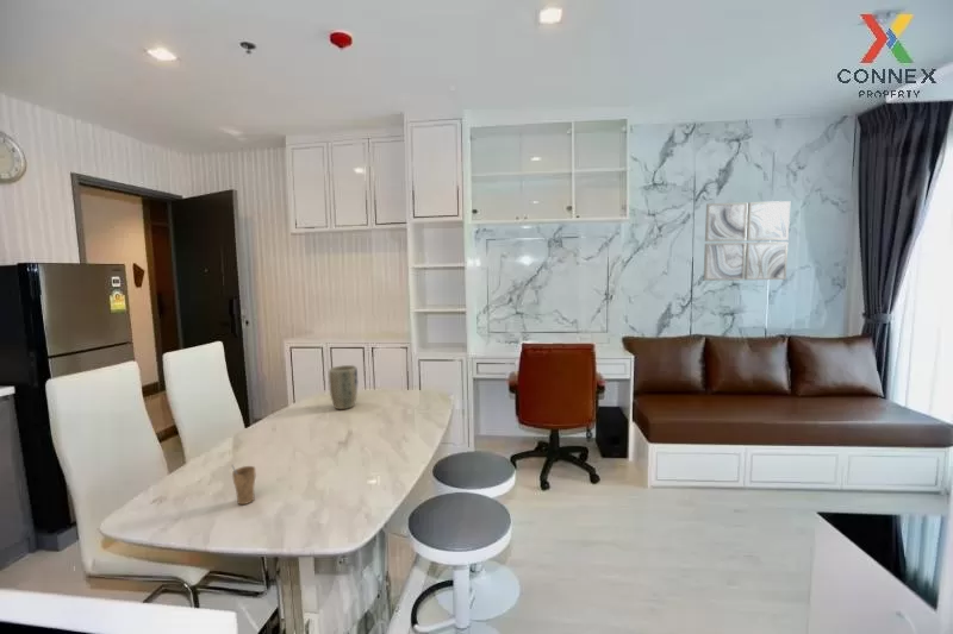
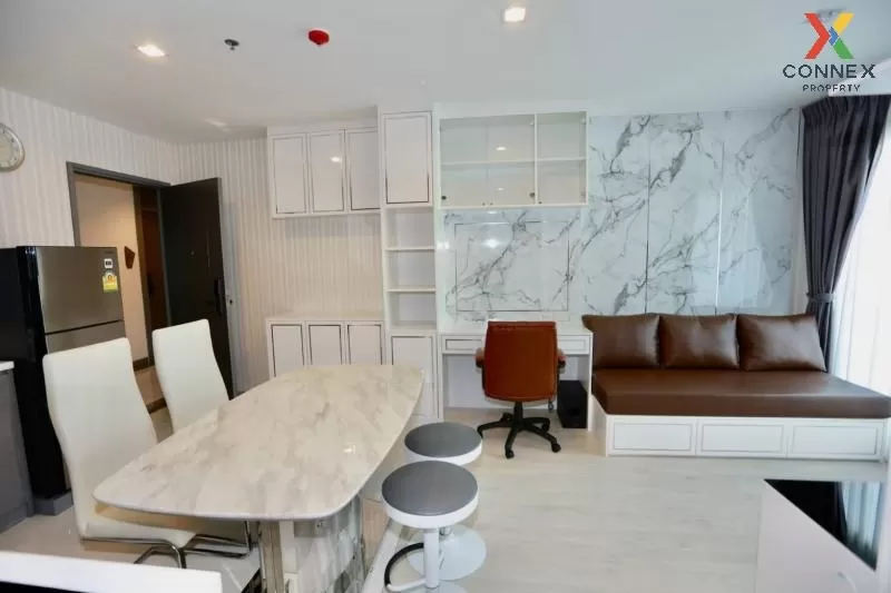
- wall art [703,200,791,282]
- plant pot [328,364,359,410]
- cup [230,464,256,506]
